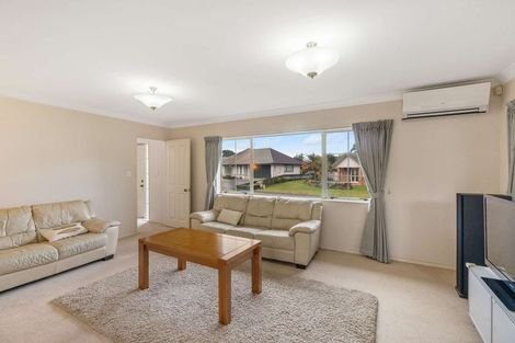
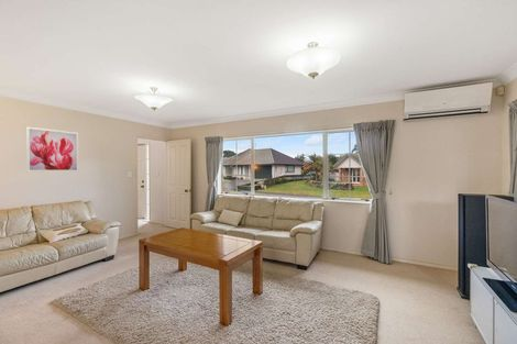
+ wall art [25,125,80,173]
